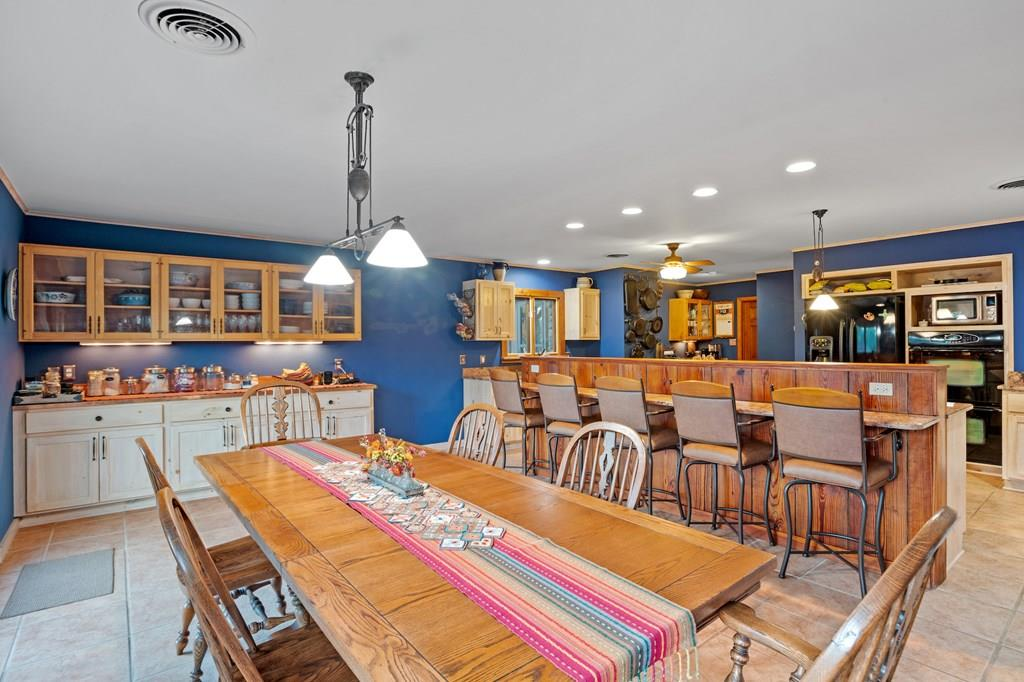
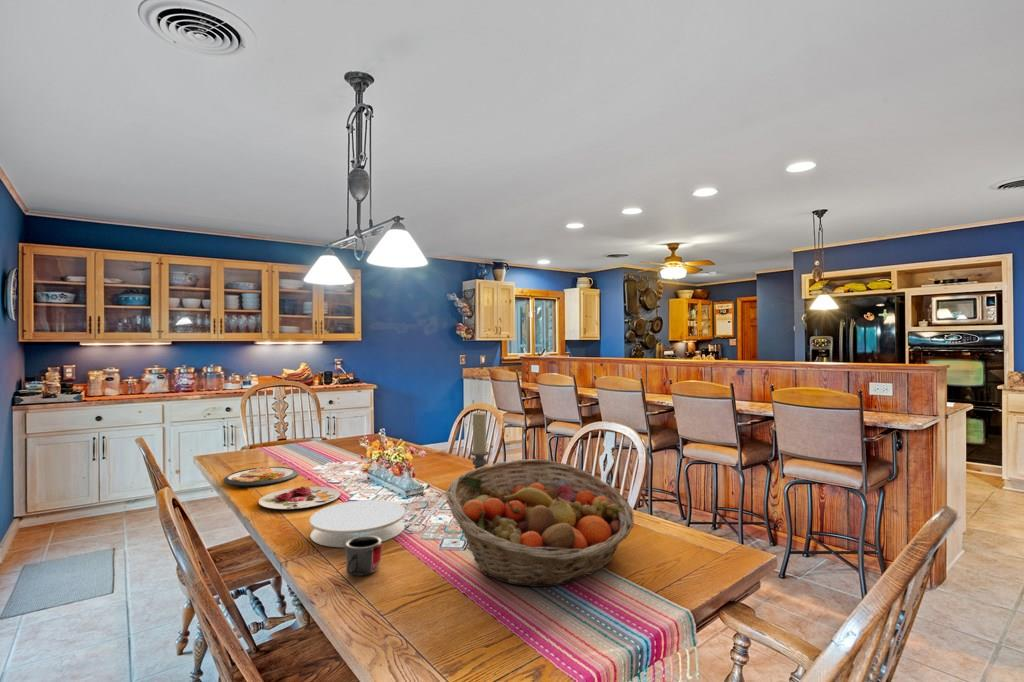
+ fruit basket [445,458,635,588]
+ dish [222,466,299,487]
+ mug [344,536,383,577]
+ candle holder [470,411,497,478]
+ plate [258,486,341,510]
+ plate [309,499,406,548]
